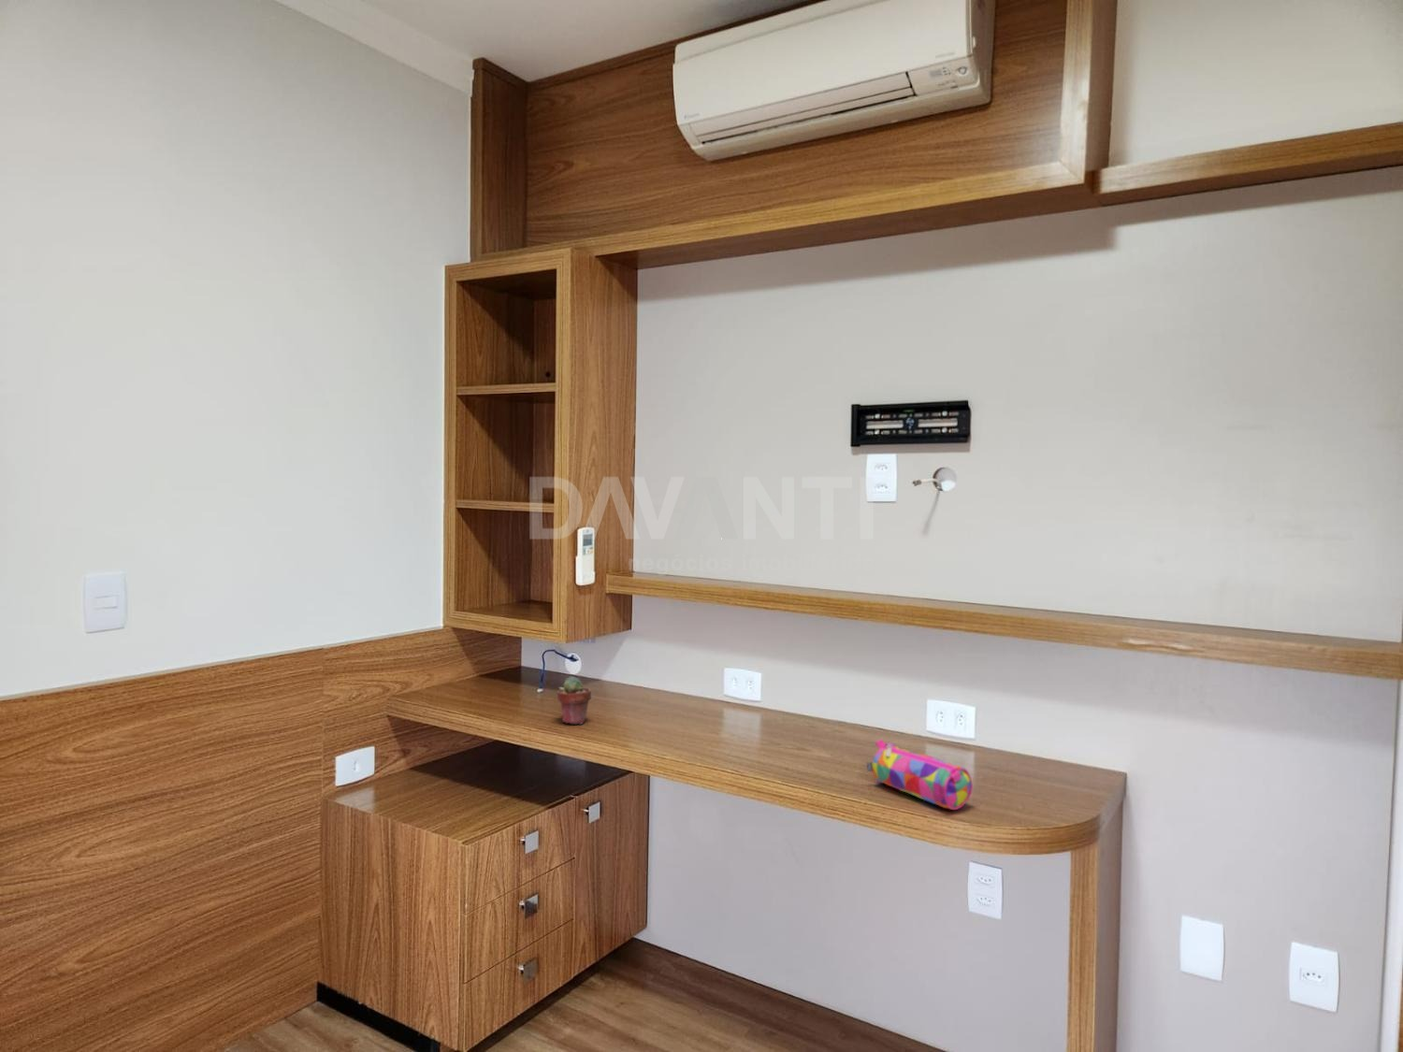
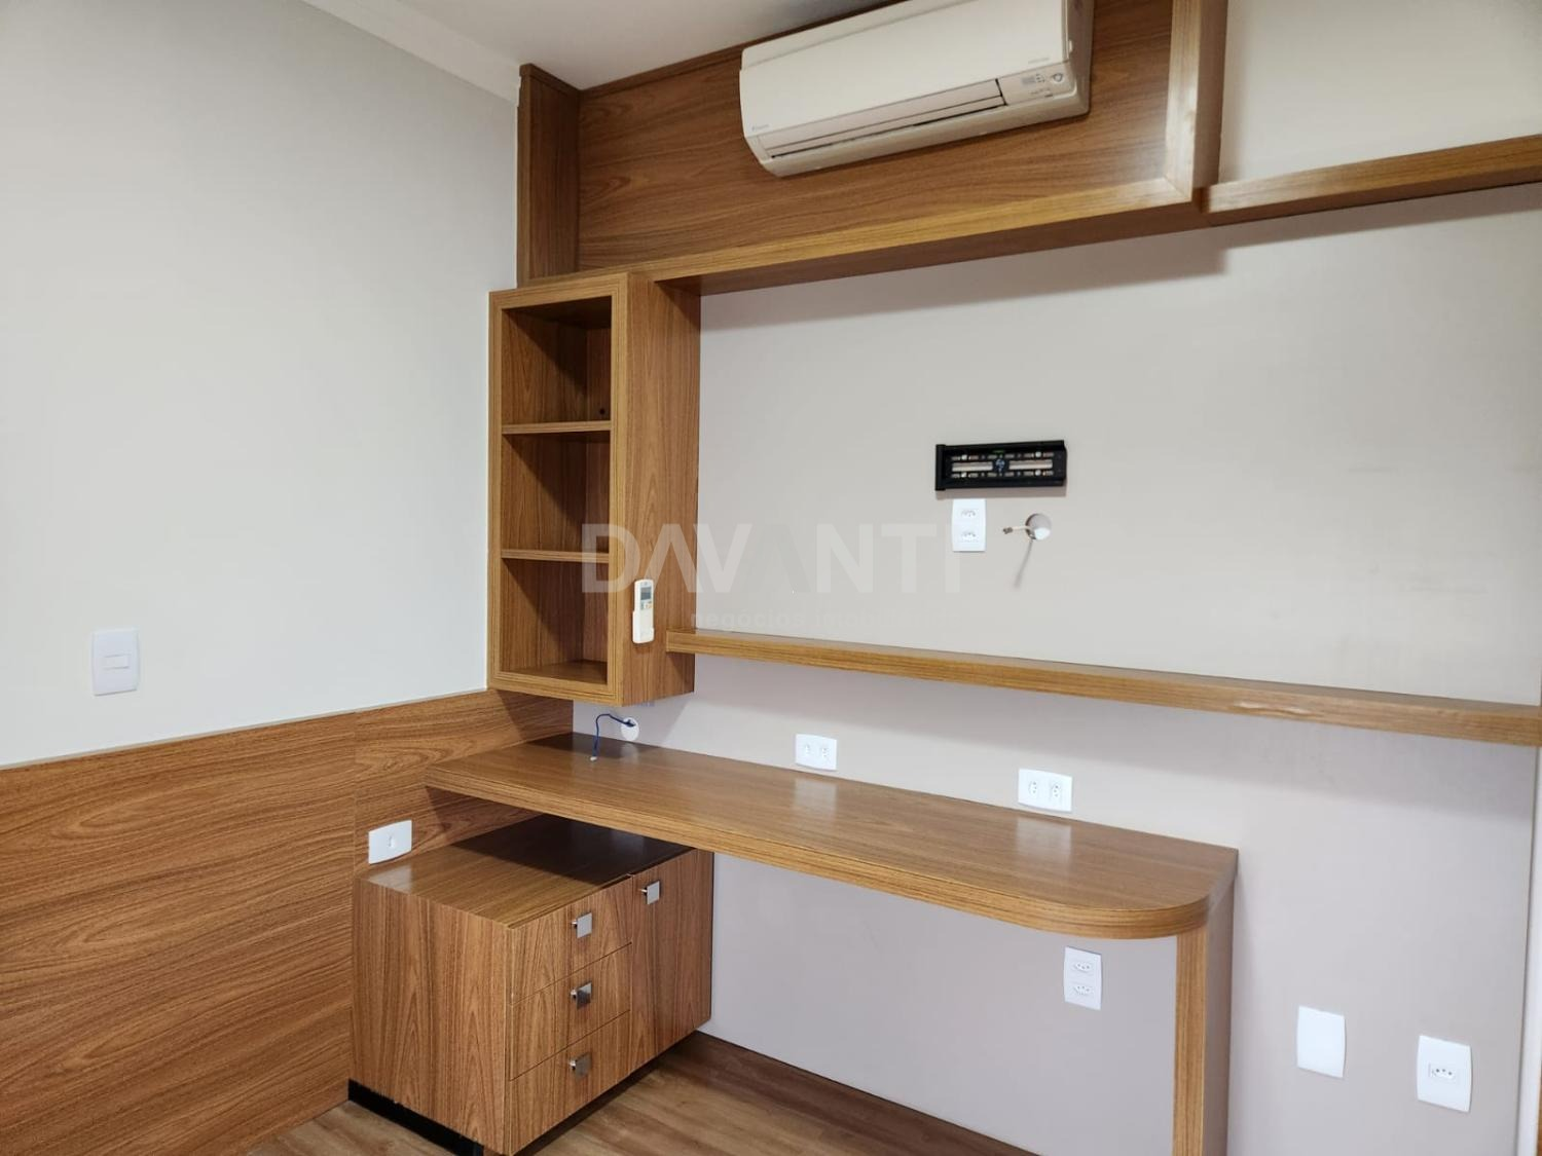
- potted succulent [557,676,592,725]
- pencil case [866,739,973,811]
